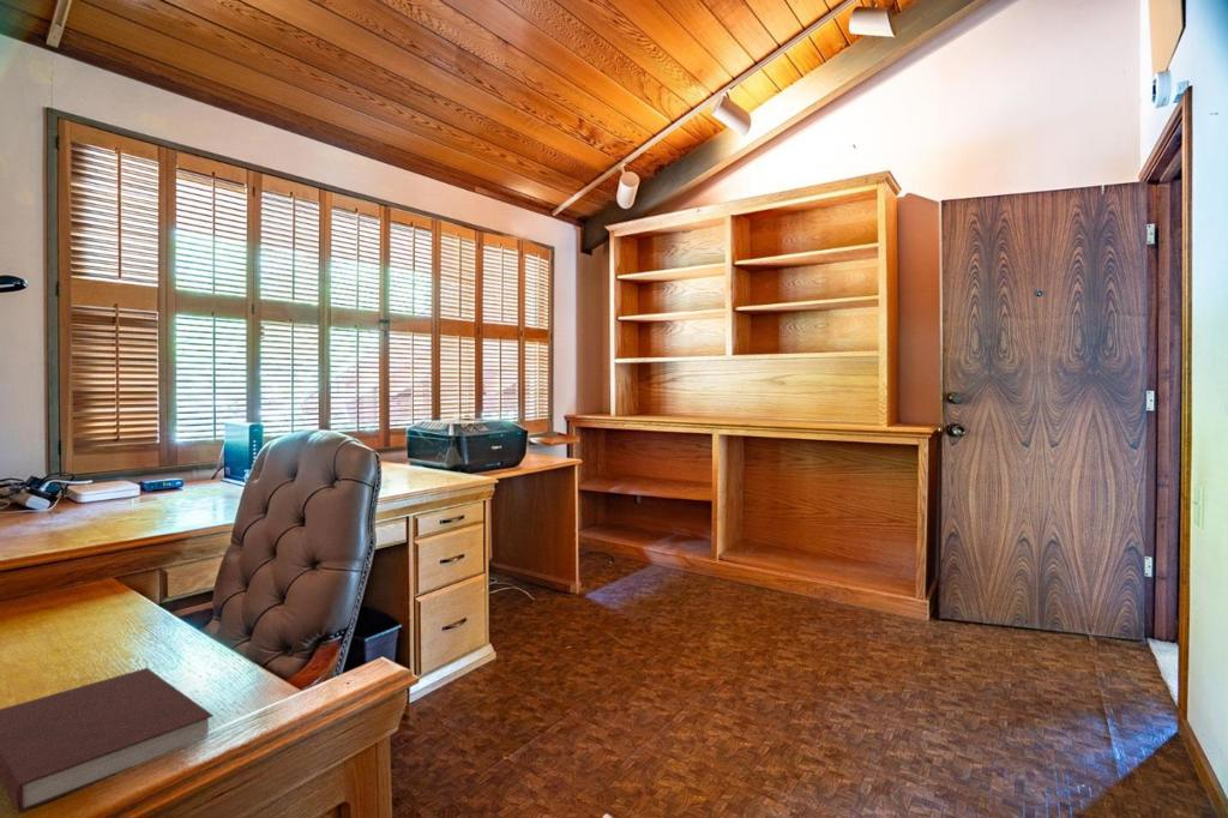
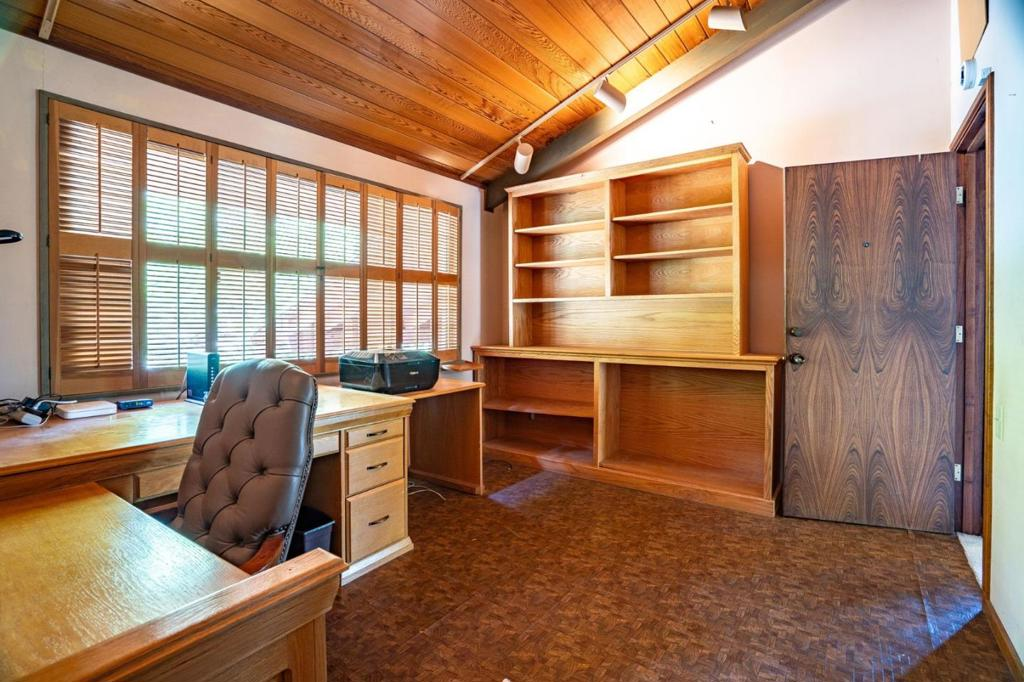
- notebook [0,667,215,814]
